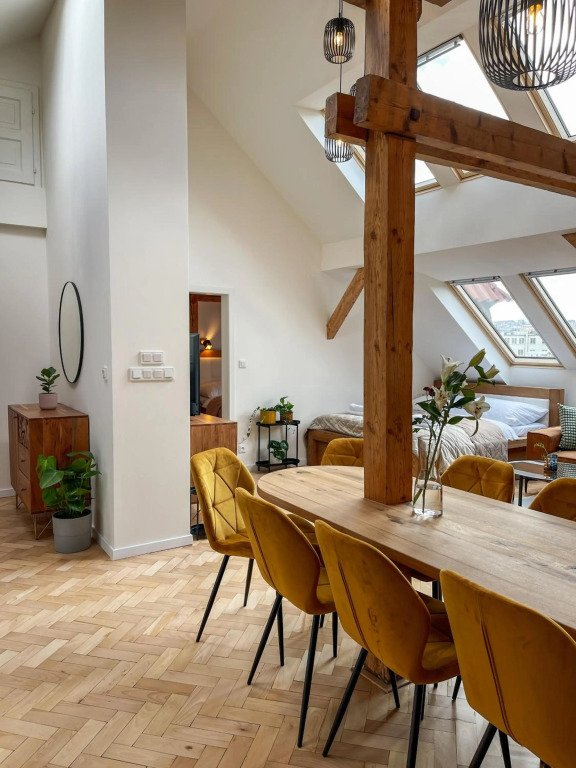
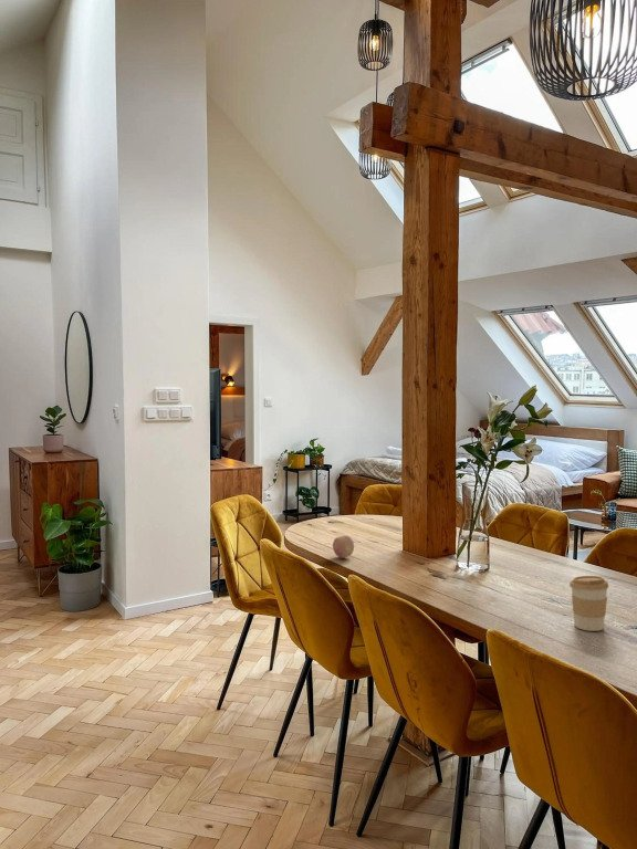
+ fruit [332,535,355,559]
+ coffee cup [568,575,609,632]
